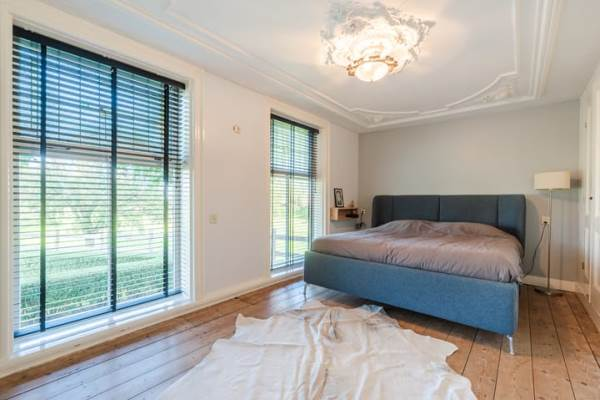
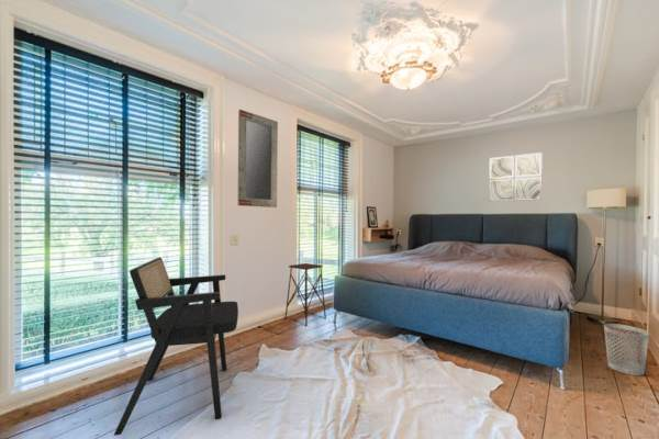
+ home mirror [236,109,279,209]
+ wall art [488,151,543,202]
+ side table [283,262,327,327]
+ armchair [113,257,239,437]
+ wastebasket [603,323,650,376]
